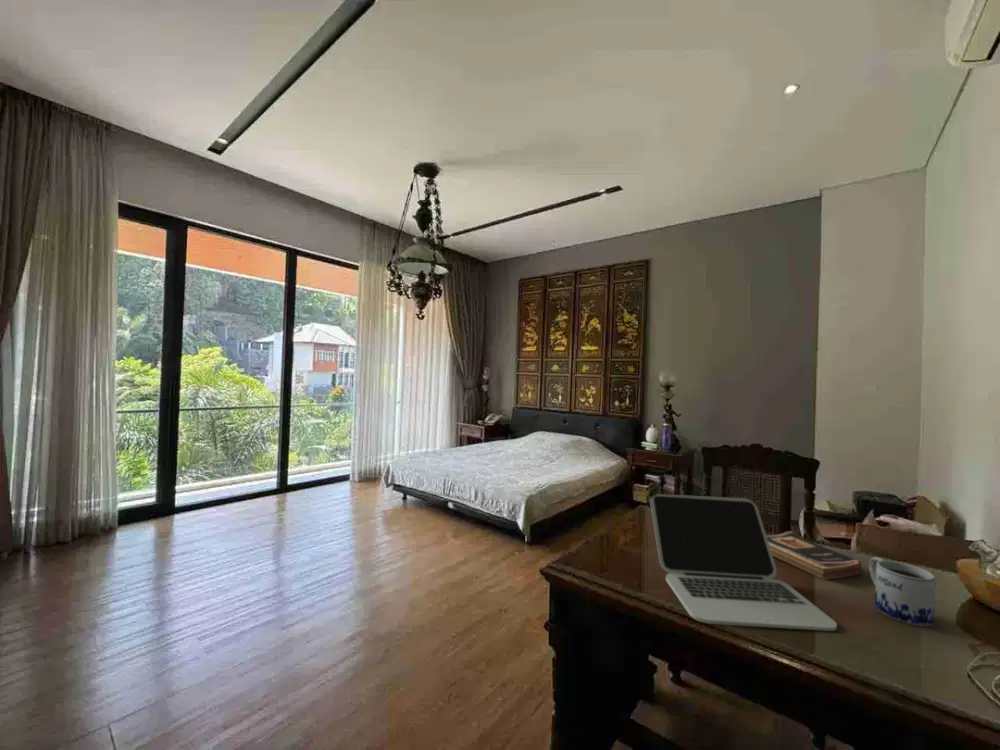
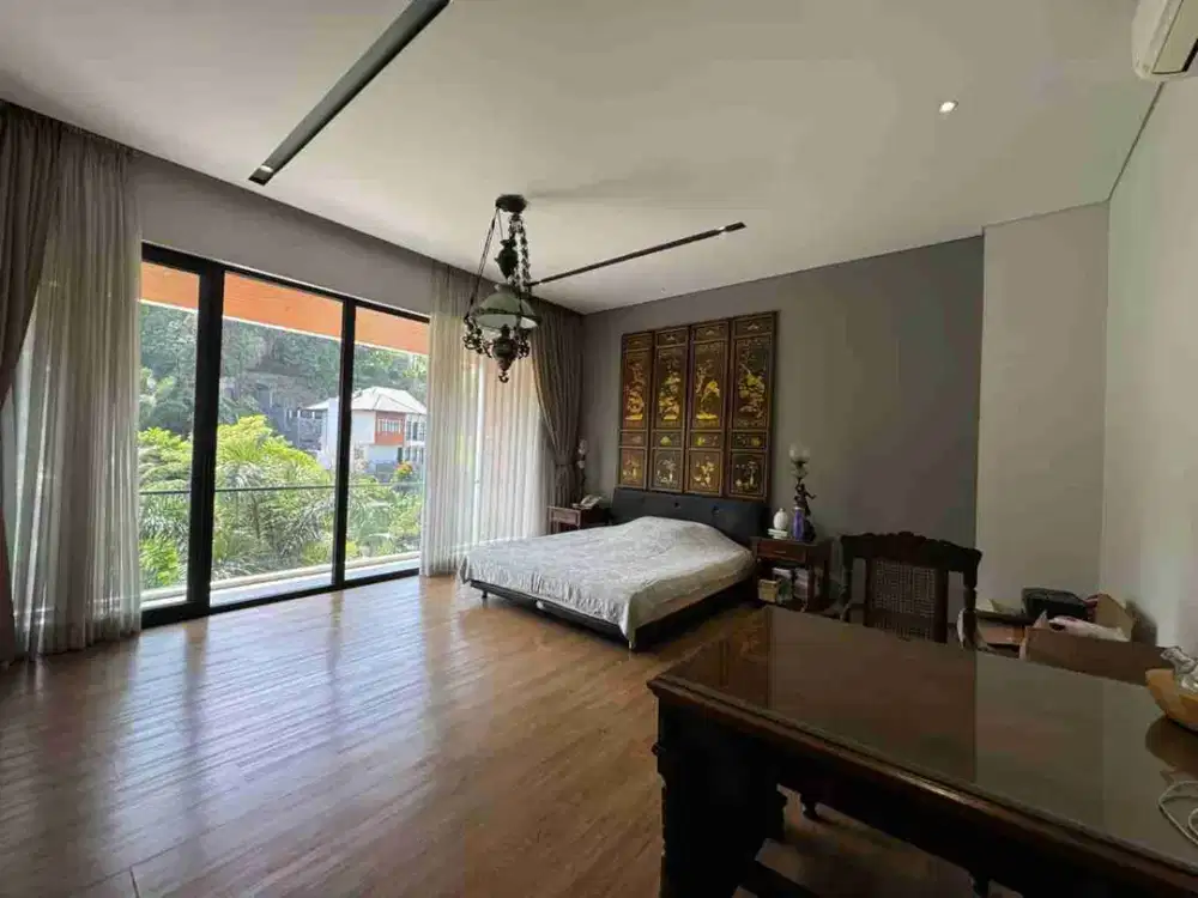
- laptop [649,493,838,632]
- mug [868,556,937,627]
- book [766,530,863,581]
